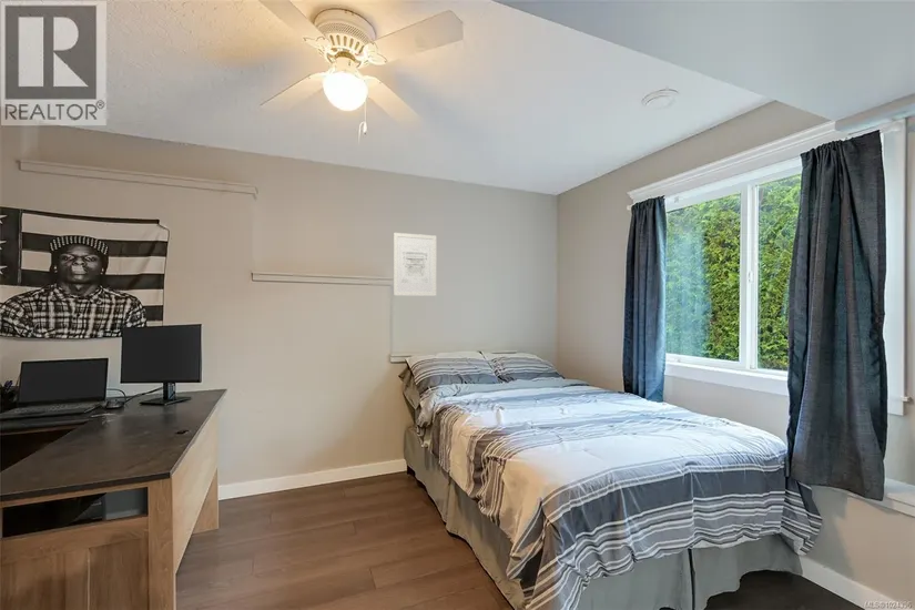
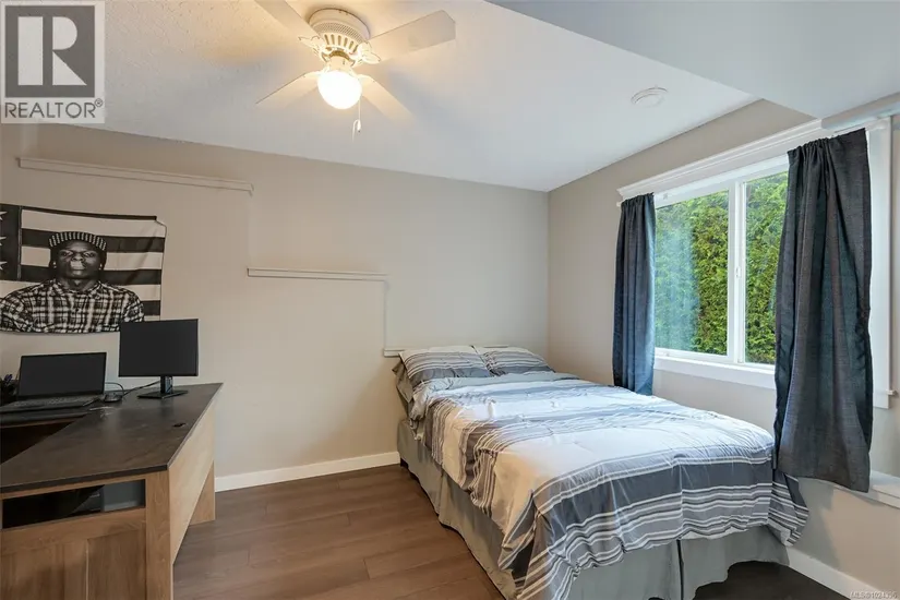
- wall art [393,232,437,297]
